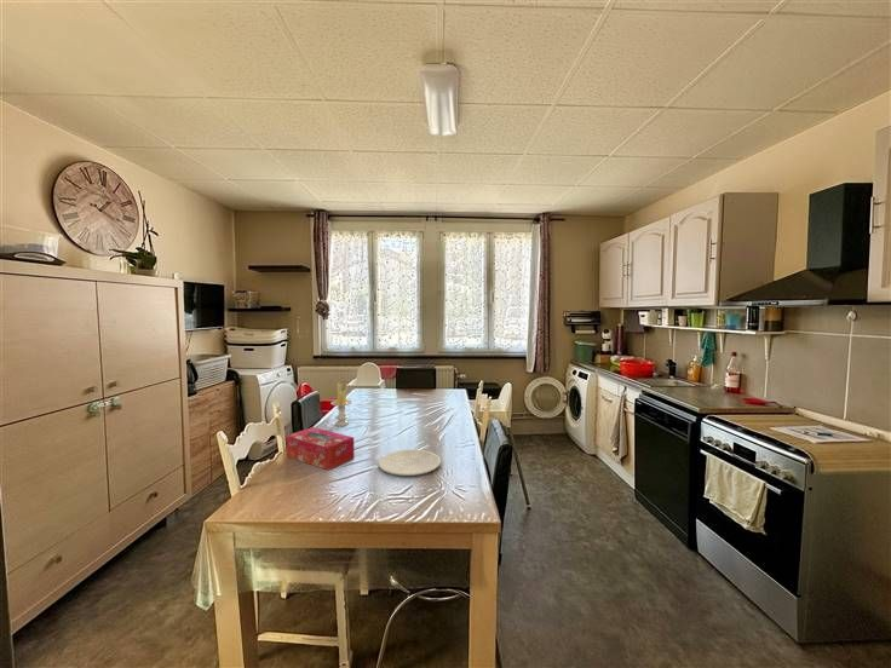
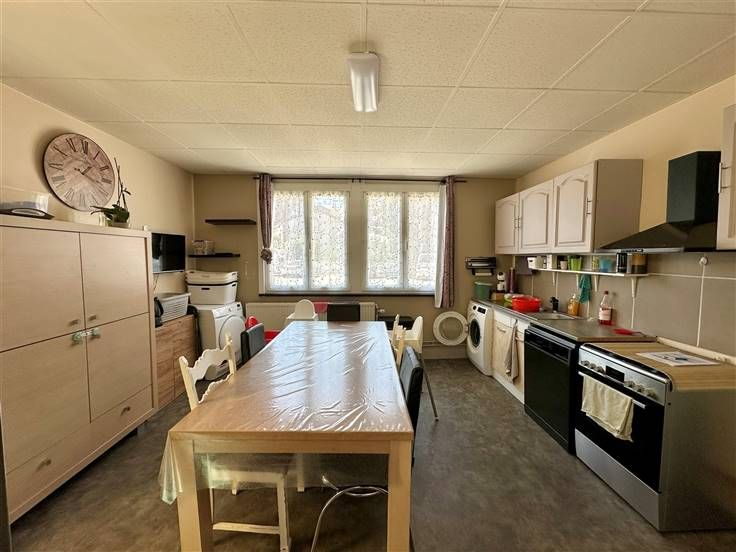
- plate [378,449,442,477]
- candle [329,382,353,427]
- tissue box [286,426,356,471]
